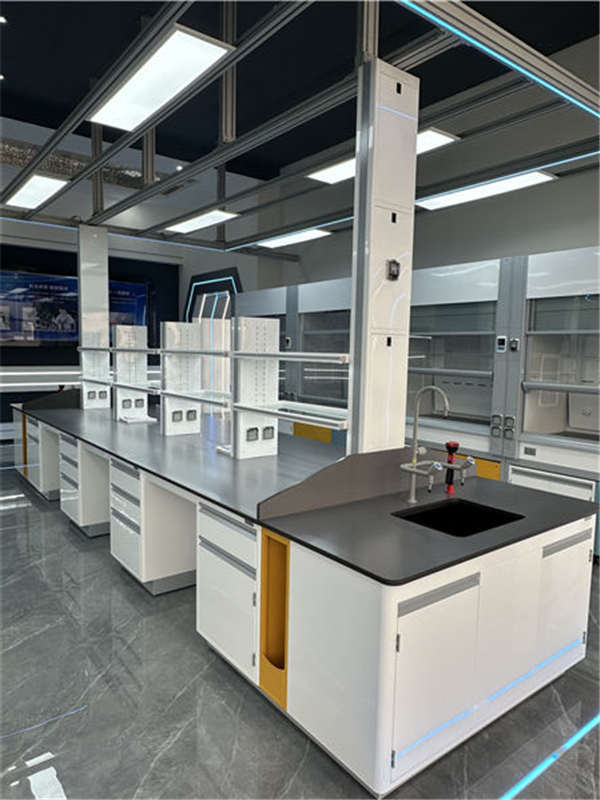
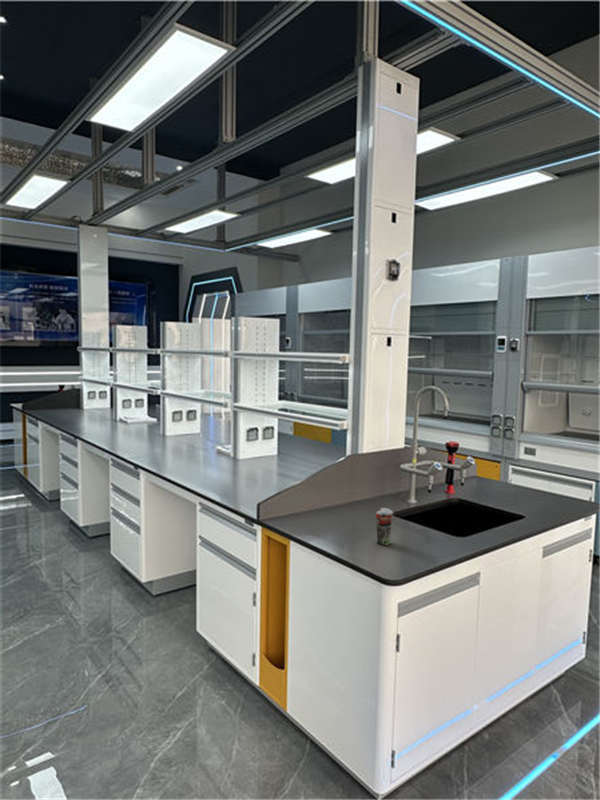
+ beverage cup [375,507,394,546]
